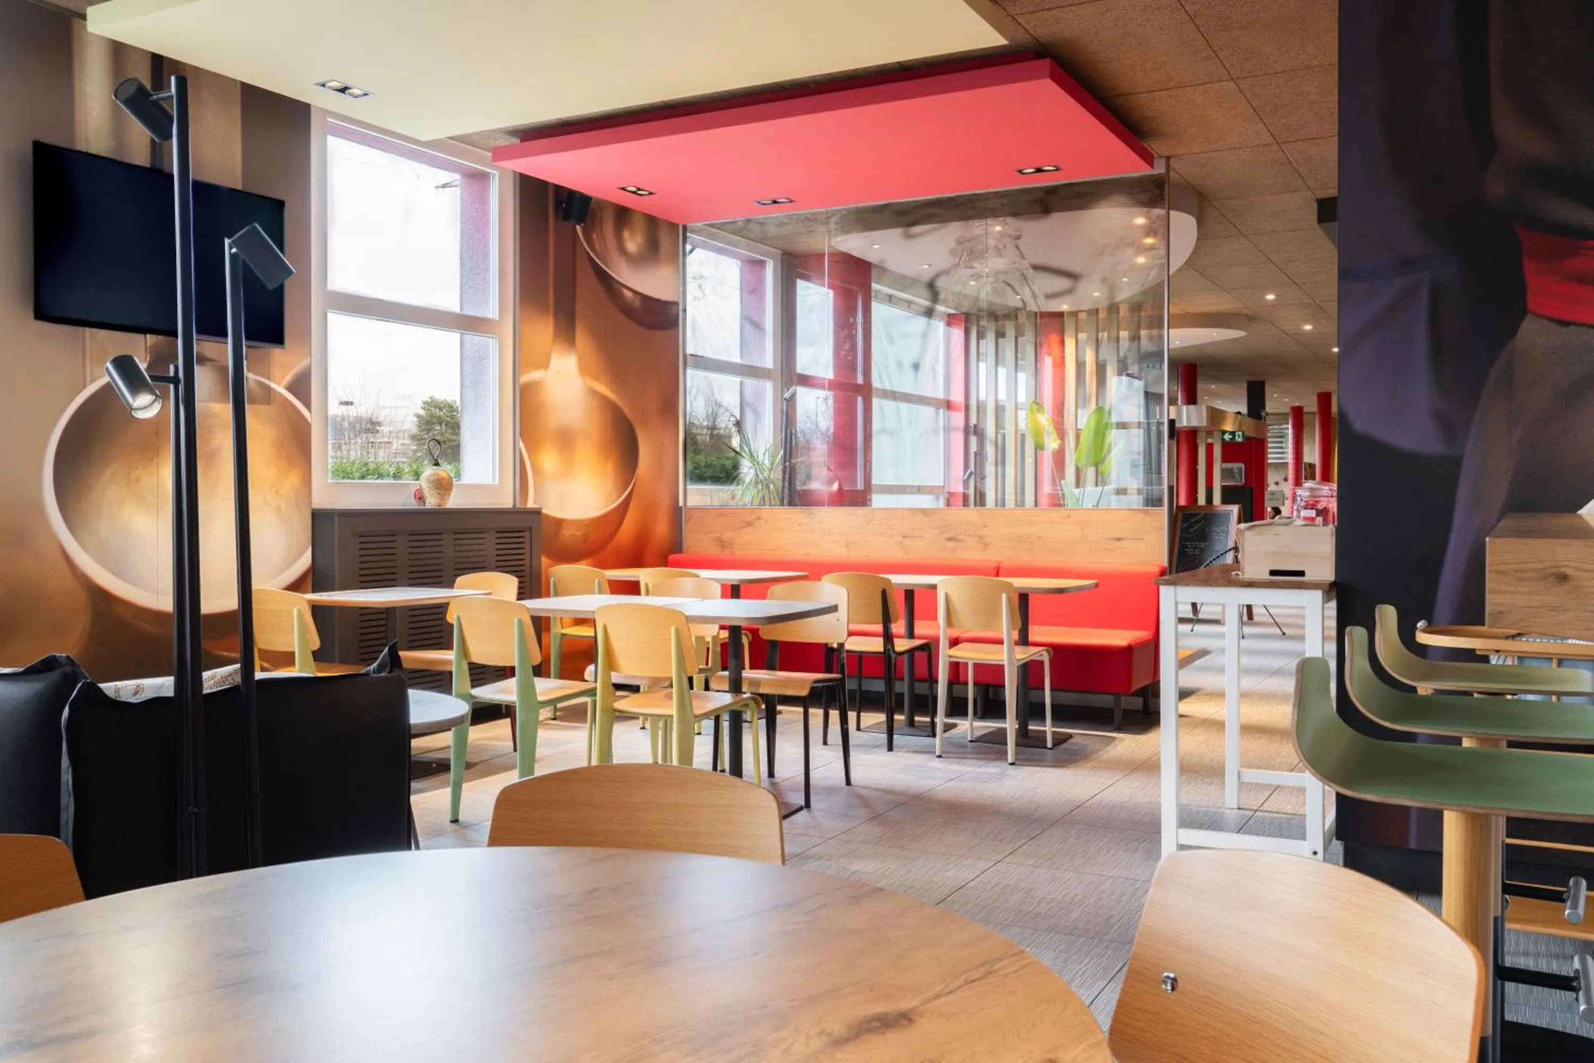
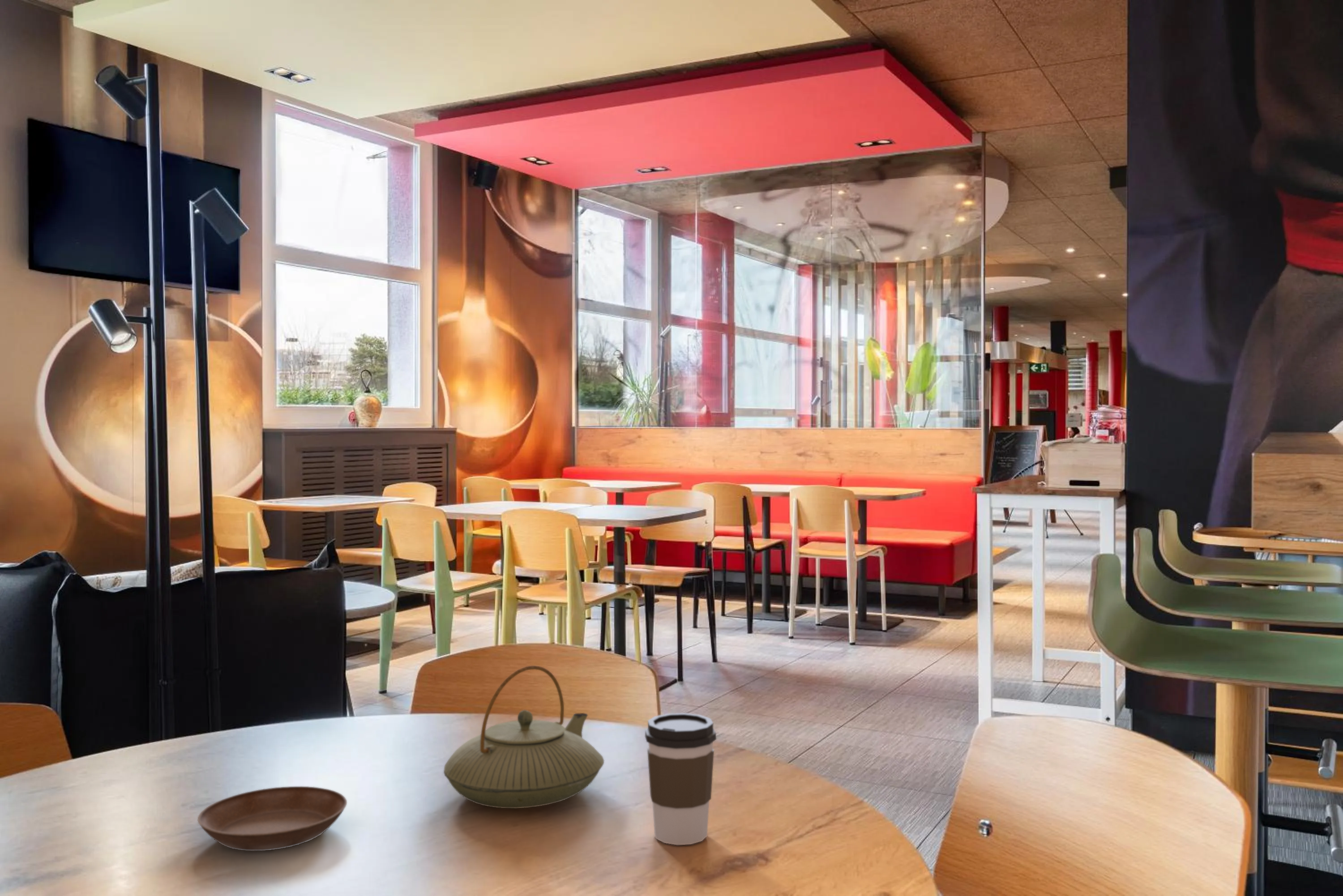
+ coffee cup [645,713,717,845]
+ teapot [443,665,604,809]
+ saucer [197,786,347,851]
